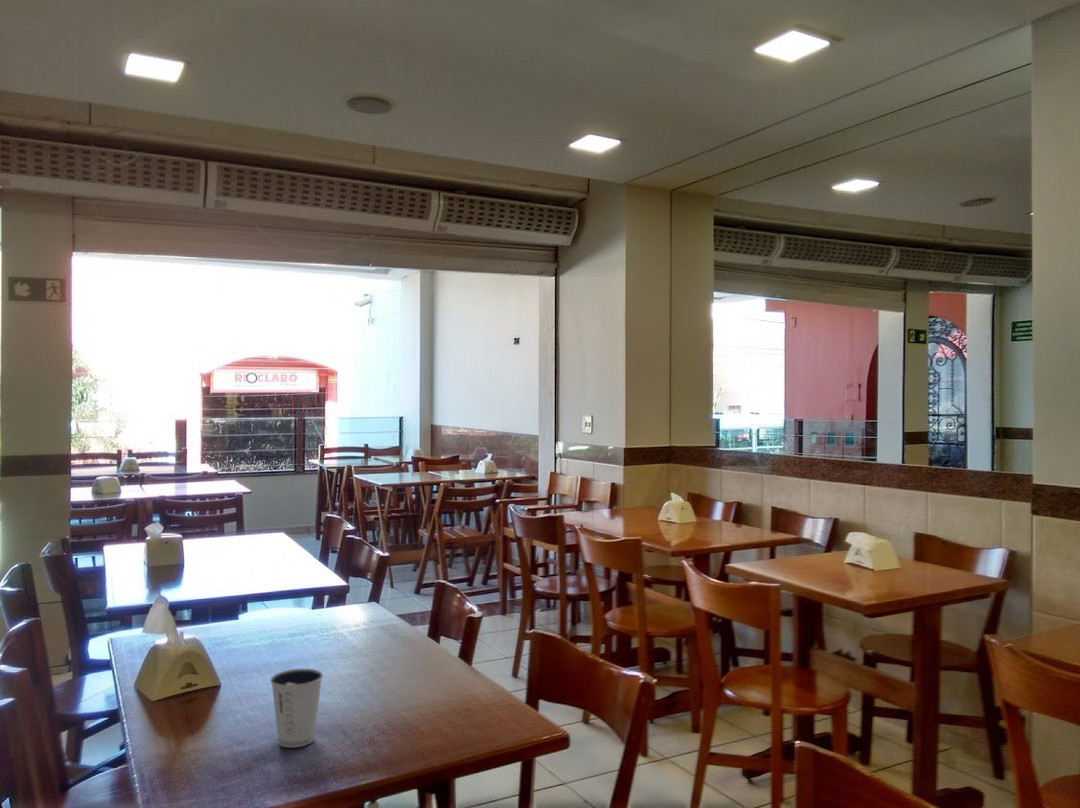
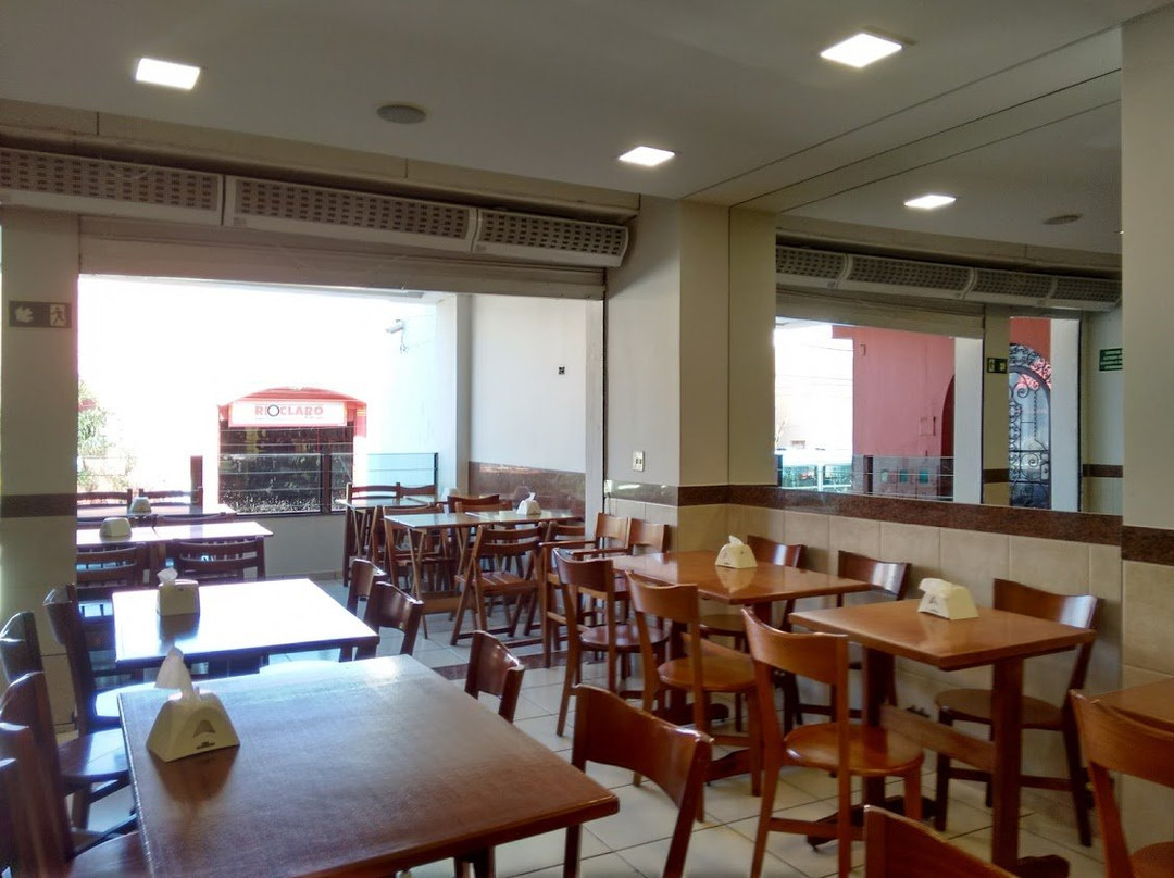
- dixie cup [269,668,324,748]
